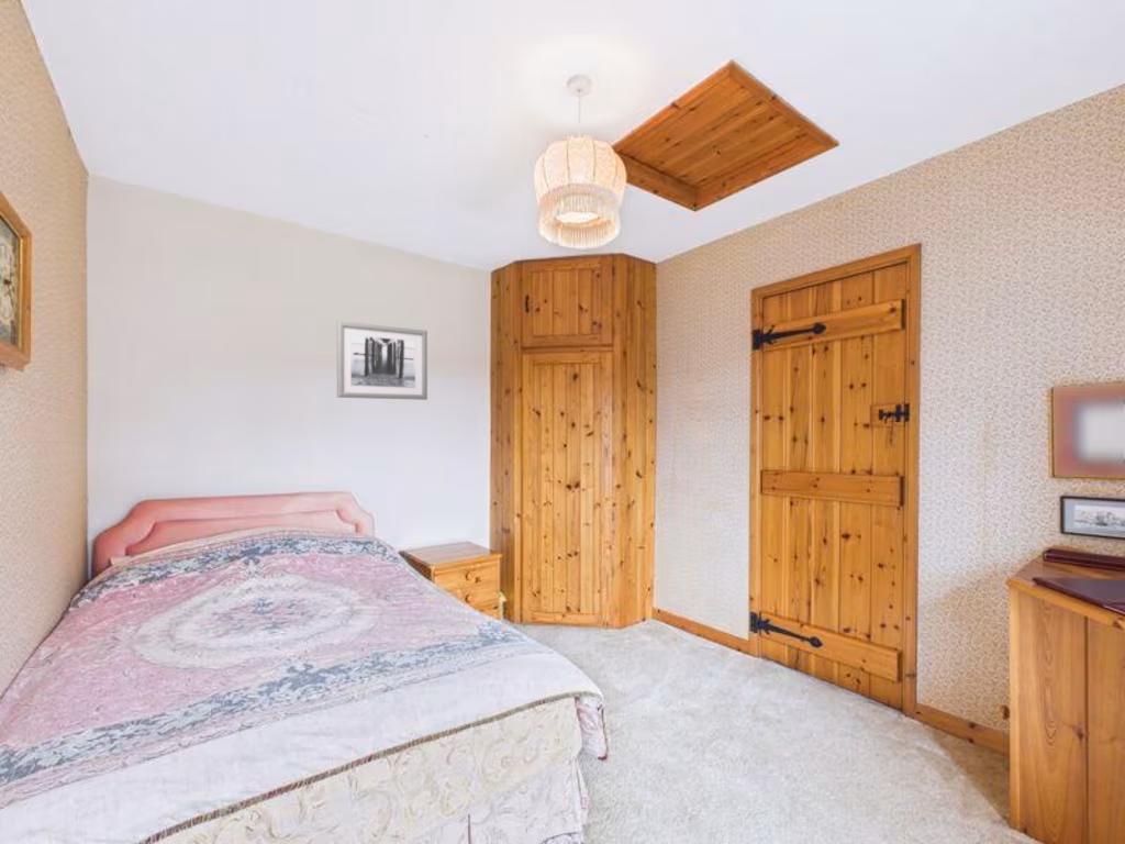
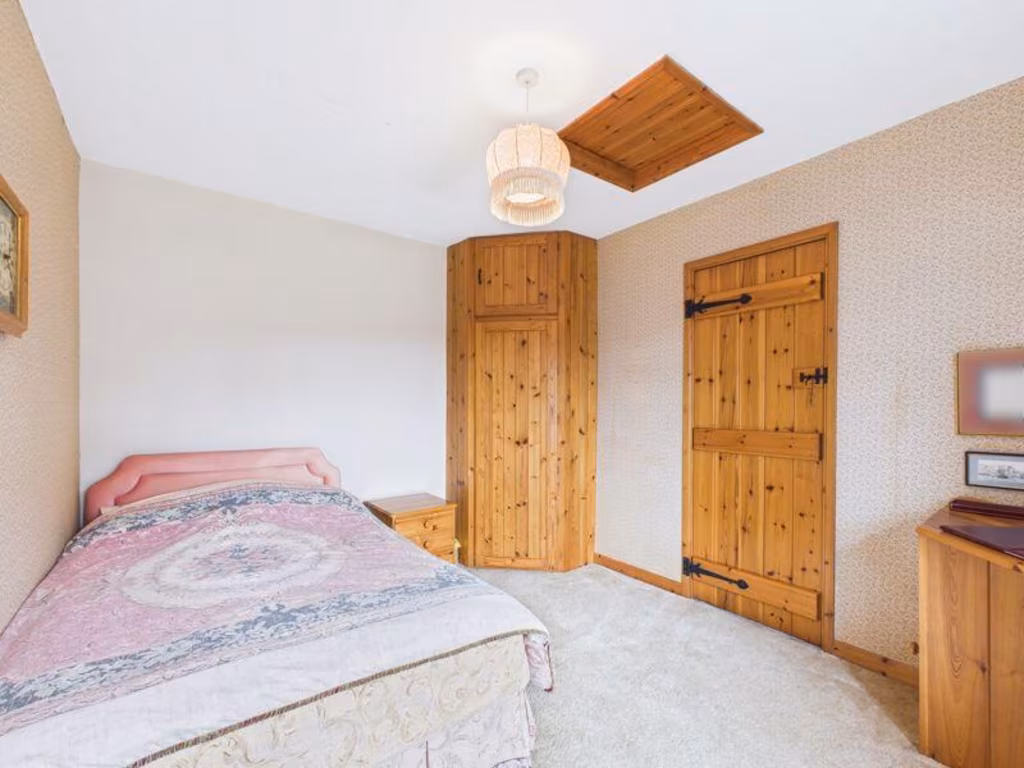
- wall art [336,320,428,401]
